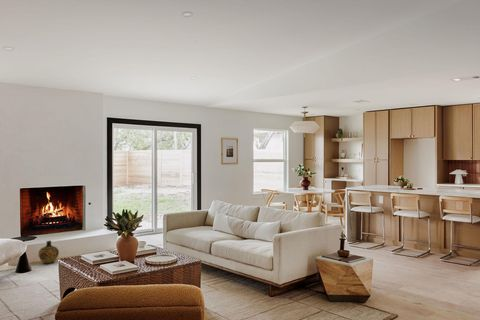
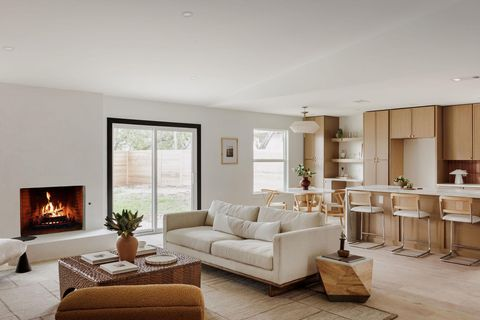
- ceramic jug [37,240,60,265]
